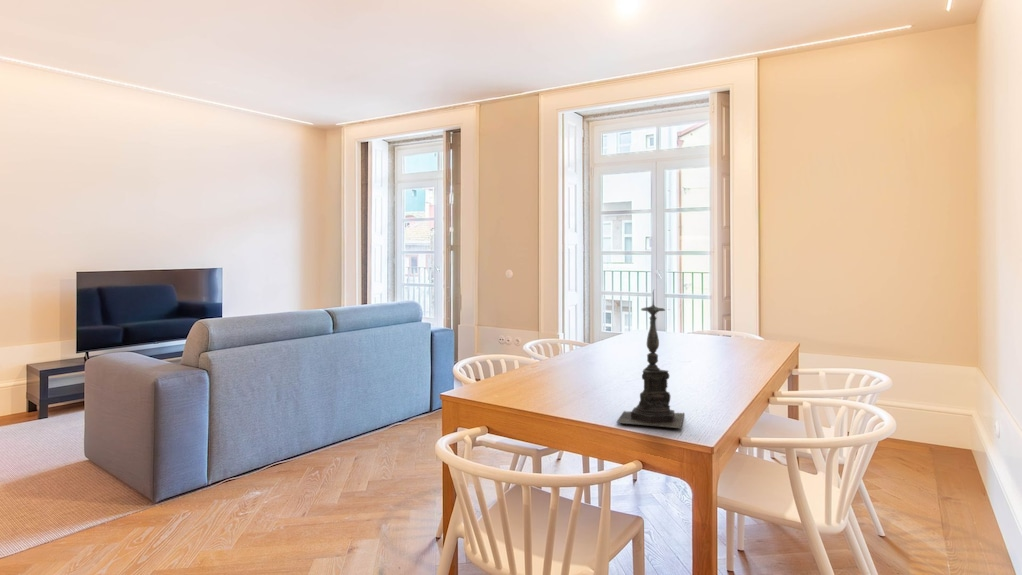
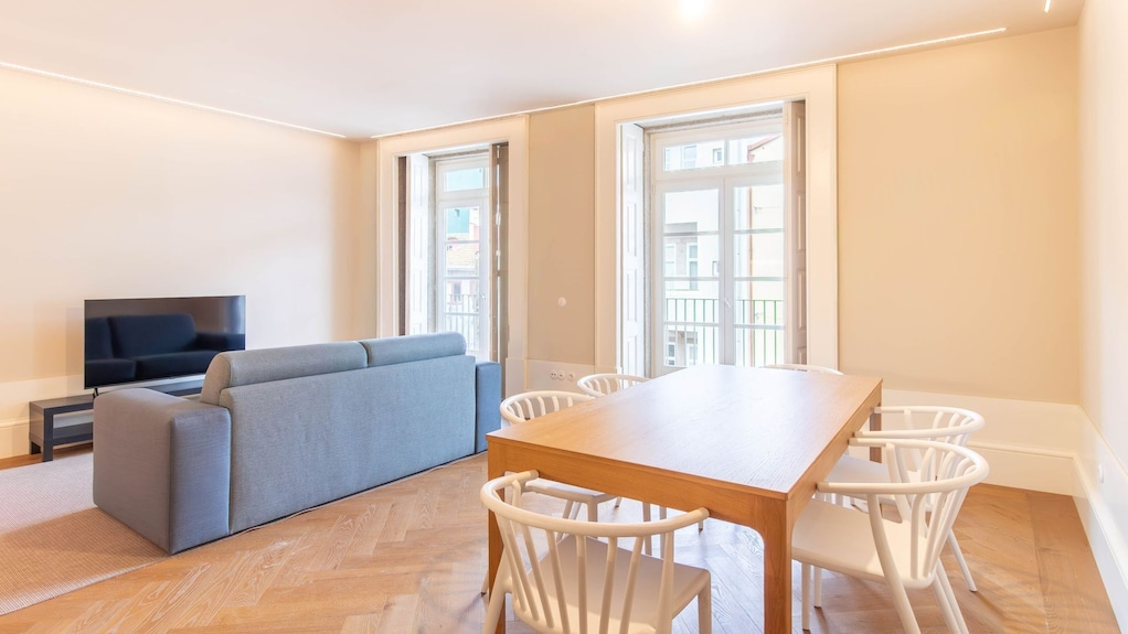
- candle holder [615,289,685,429]
